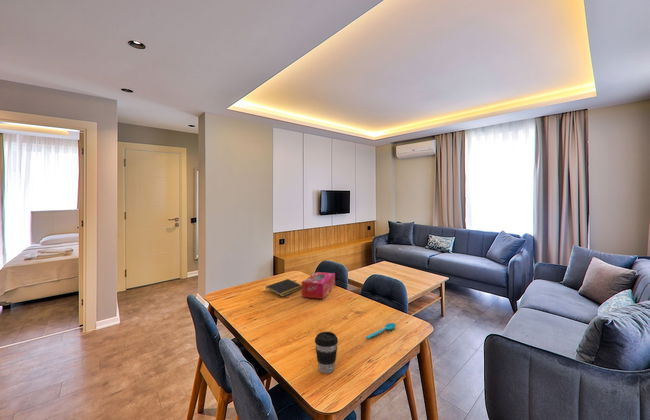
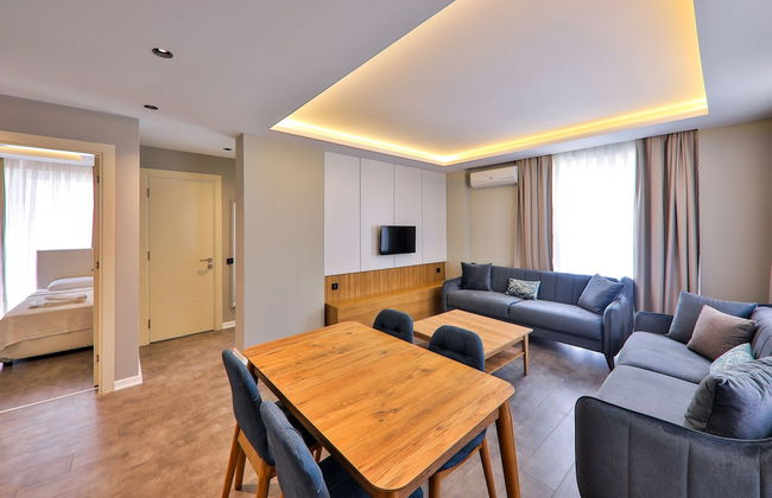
- coffee cup [314,331,339,374]
- spoon [365,322,397,340]
- notepad [264,278,302,298]
- tissue box [301,271,336,300]
